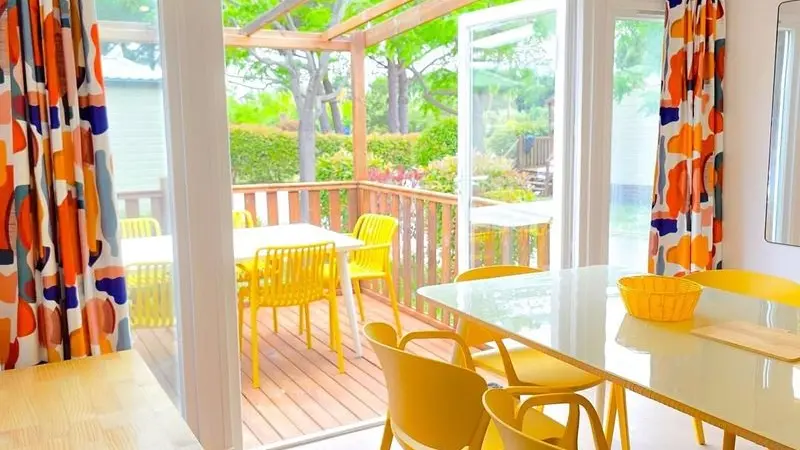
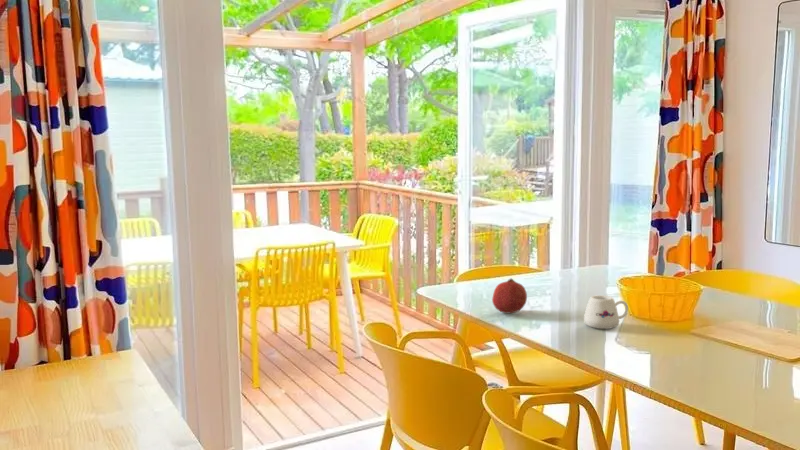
+ fruit [491,277,528,314]
+ mug [583,294,629,330]
